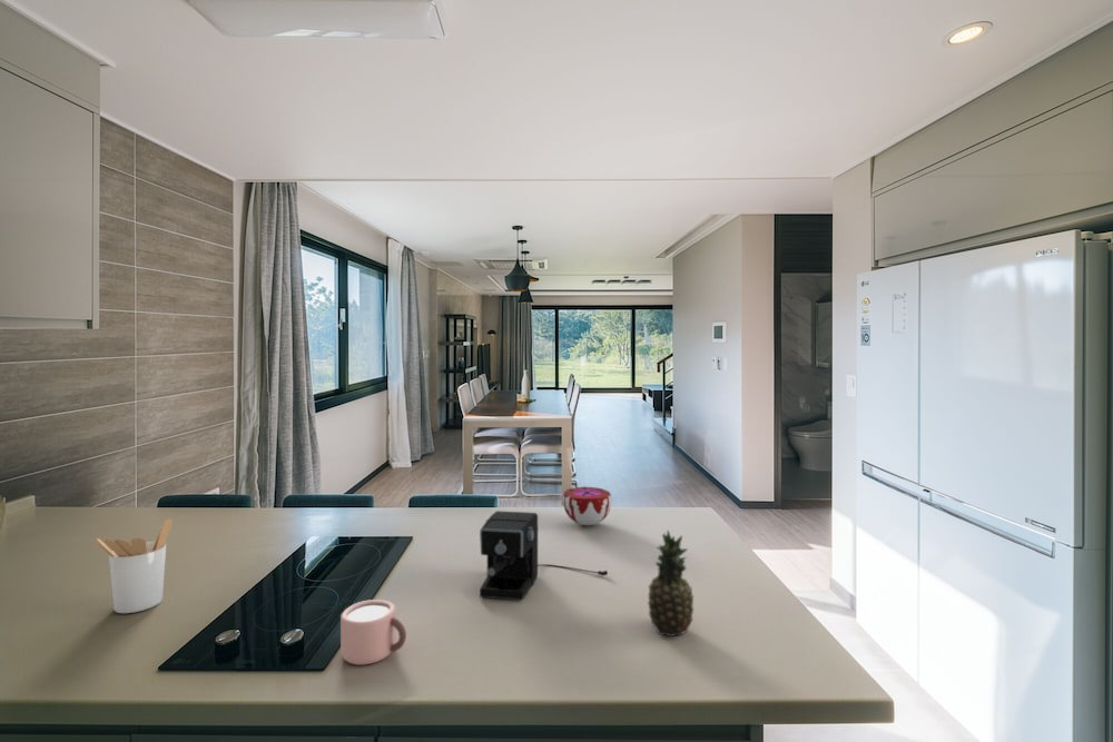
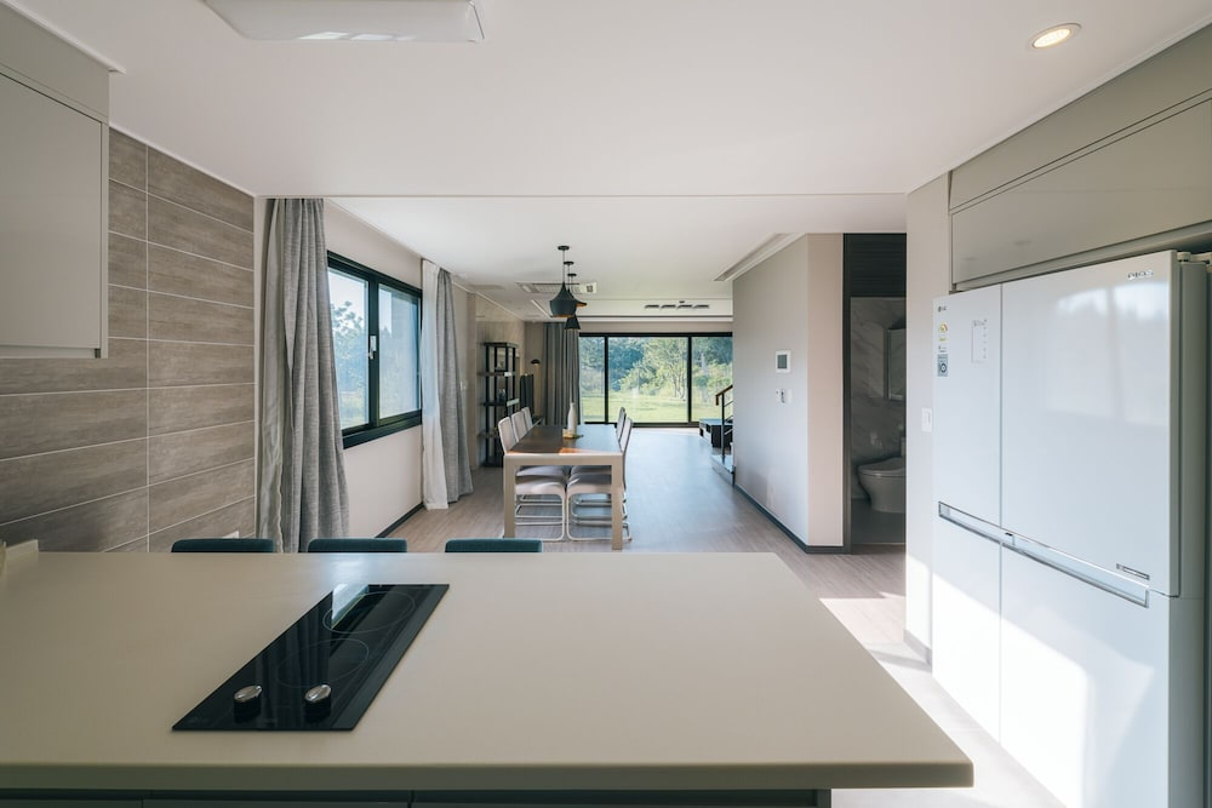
- coffee maker [479,509,609,601]
- fruit [647,530,695,637]
- mug [339,598,407,666]
- decorative bowl [562,486,612,526]
- utensil holder [96,518,174,614]
